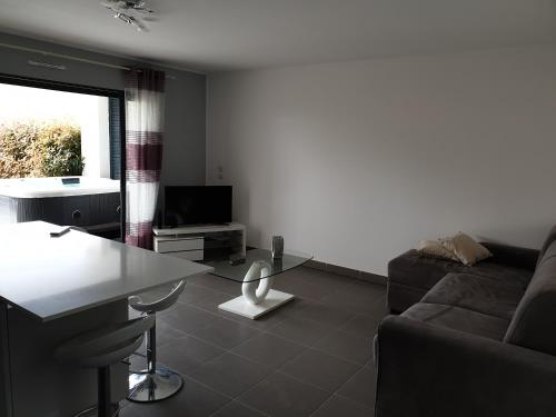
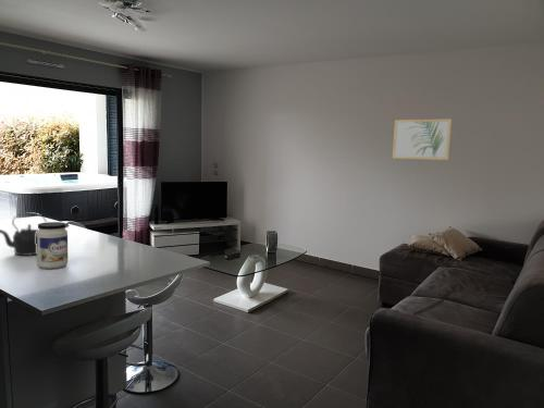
+ wall art [392,118,453,161]
+ kettle [0,212,48,257]
+ jar [36,221,69,270]
